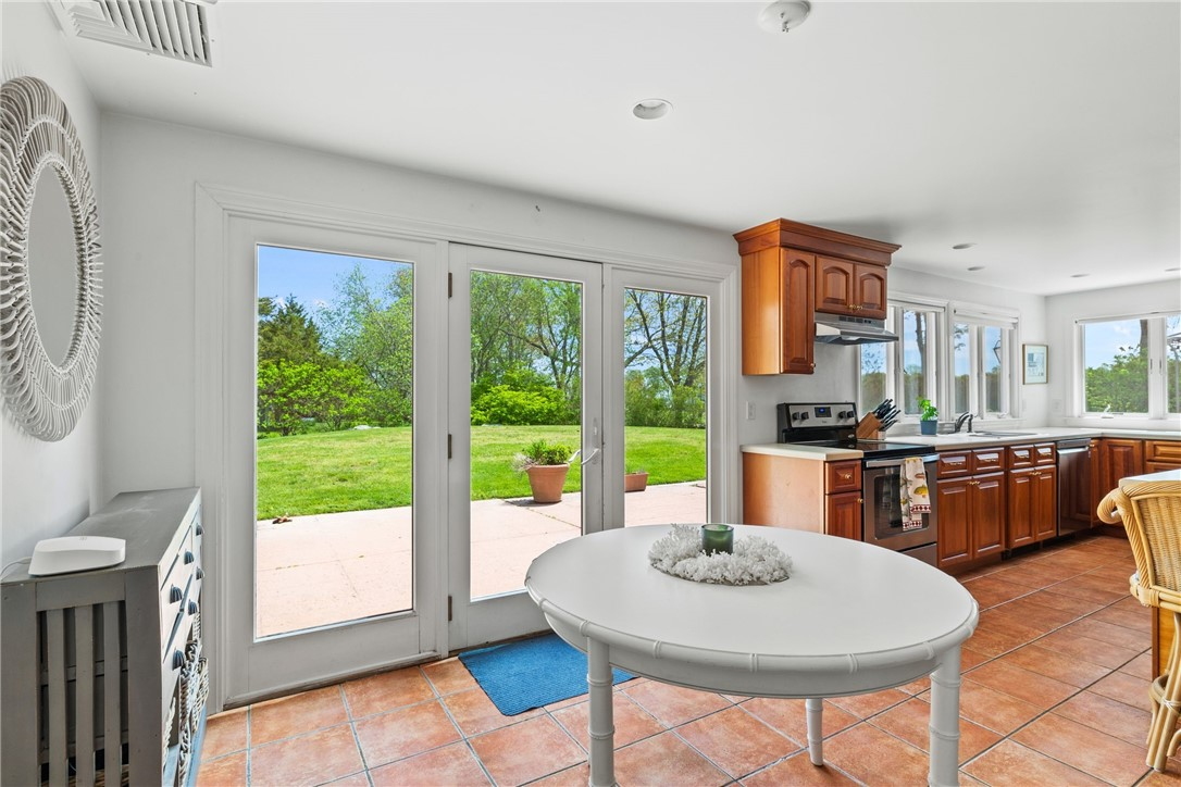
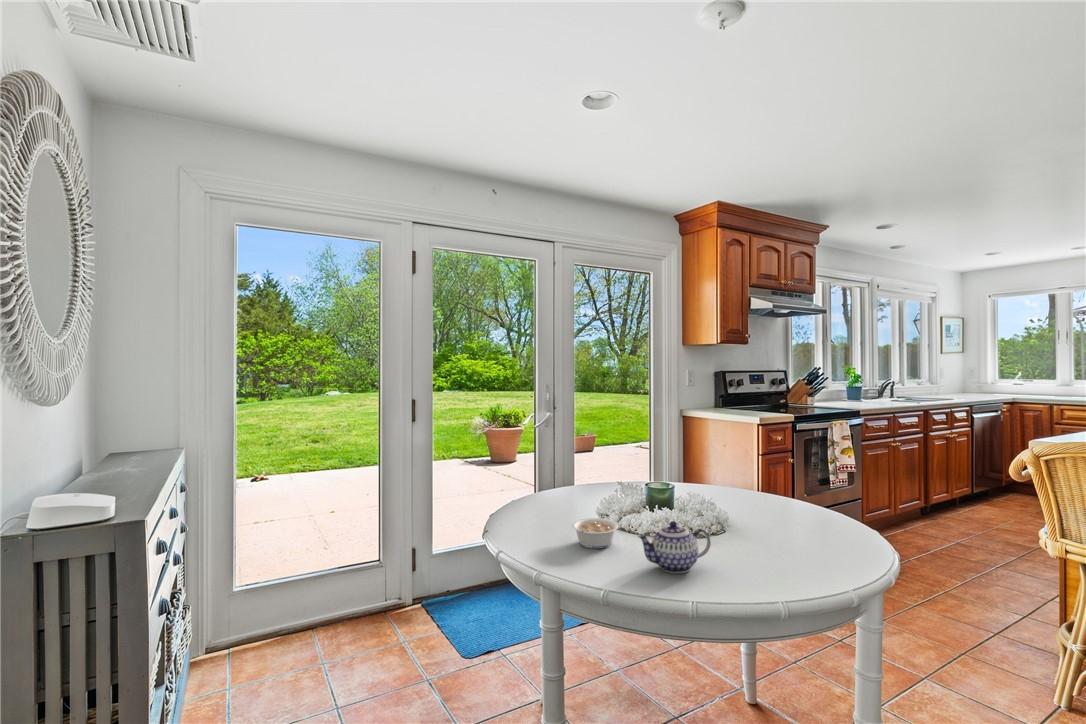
+ teapot [636,520,712,574]
+ legume [571,517,619,550]
